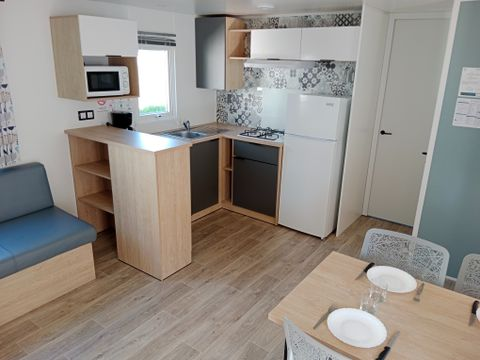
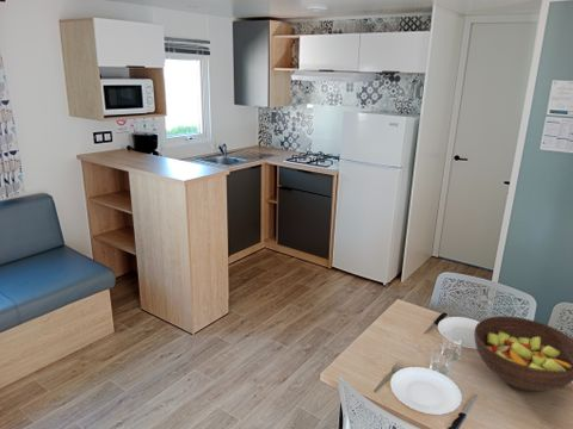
+ fruit bowl [473,315,573,392]
